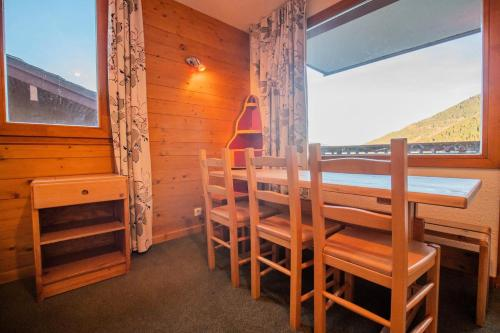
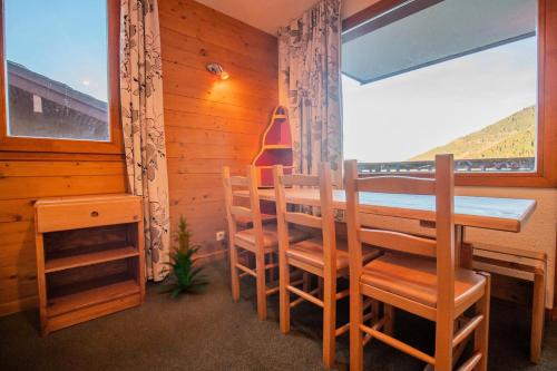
+ indoor plant [155,209,211,300]
